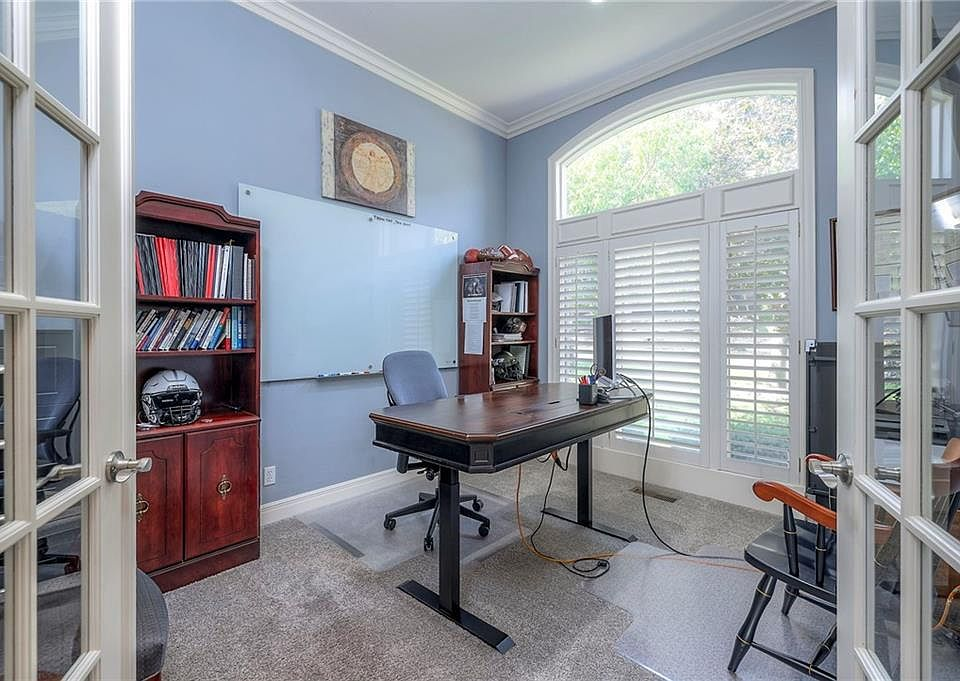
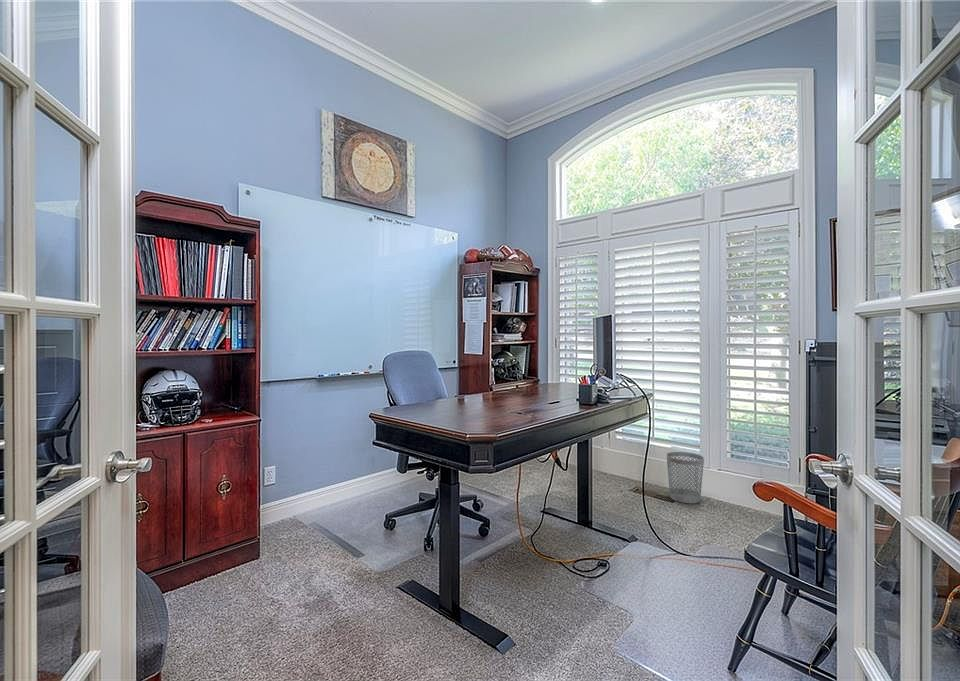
+ wastebasket [665,451,705,504]
